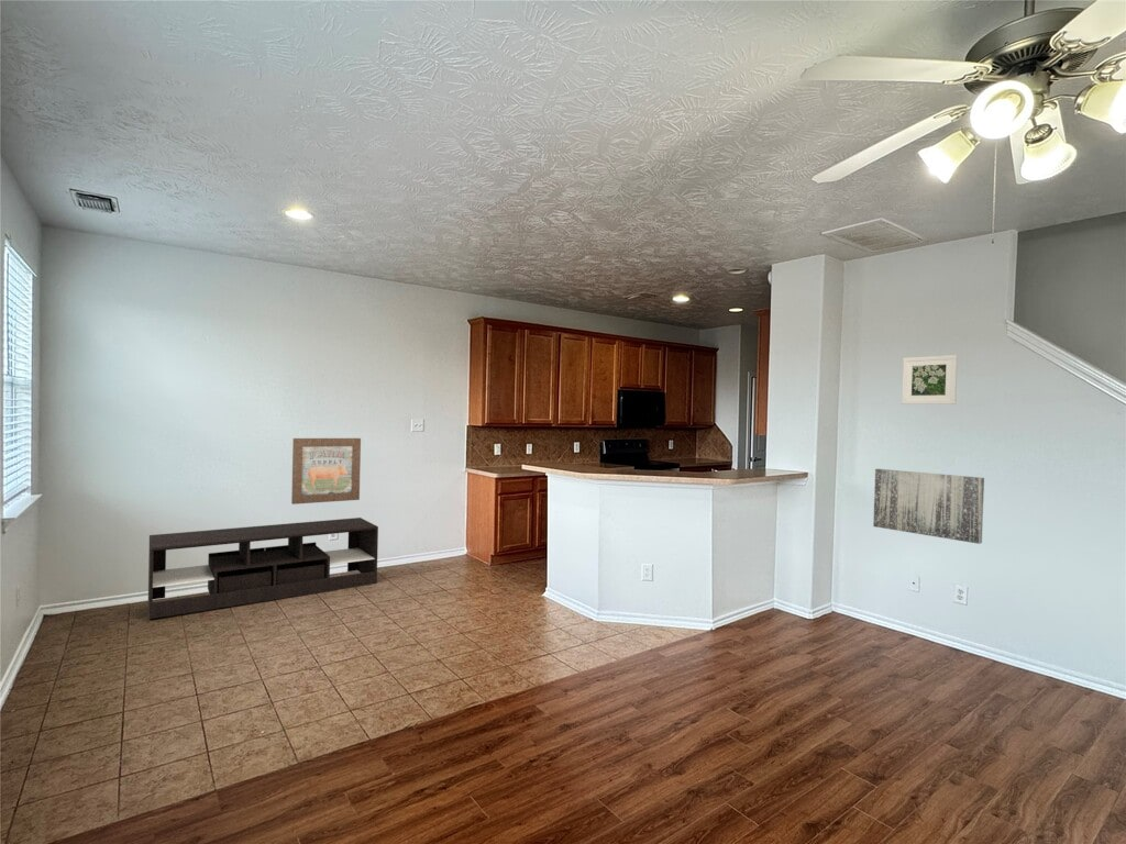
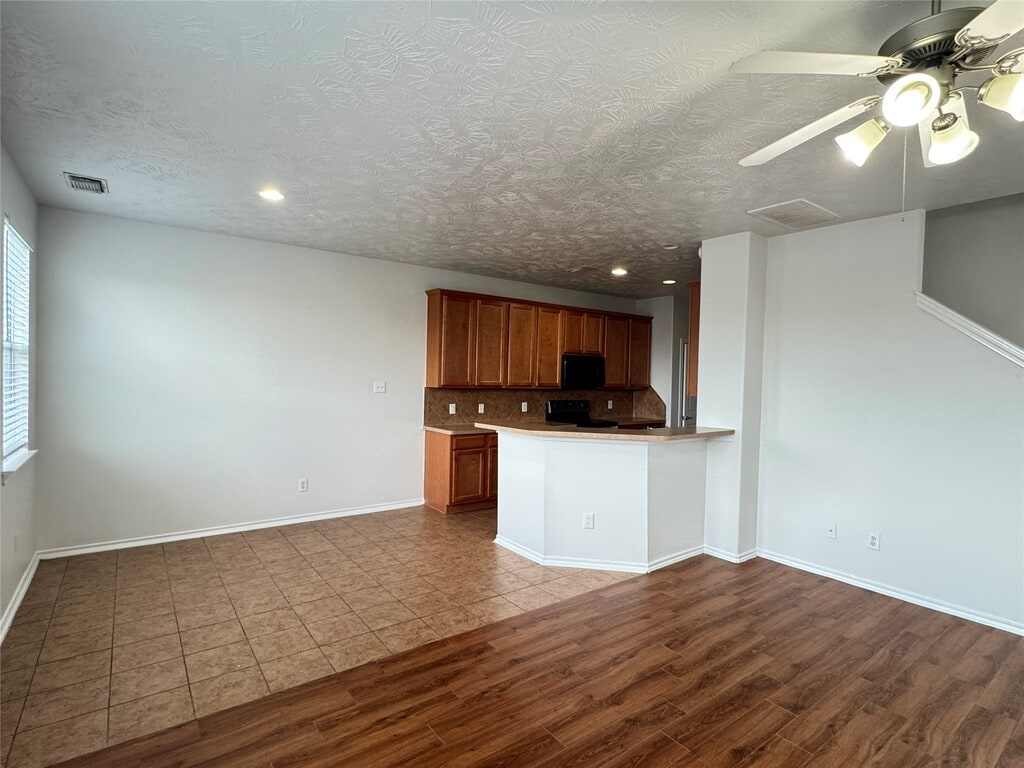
- wall art [290,437,362,506]
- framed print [901,354,959,406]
- wall art [872,468,985,545]
- media console [147,517,379,620]
